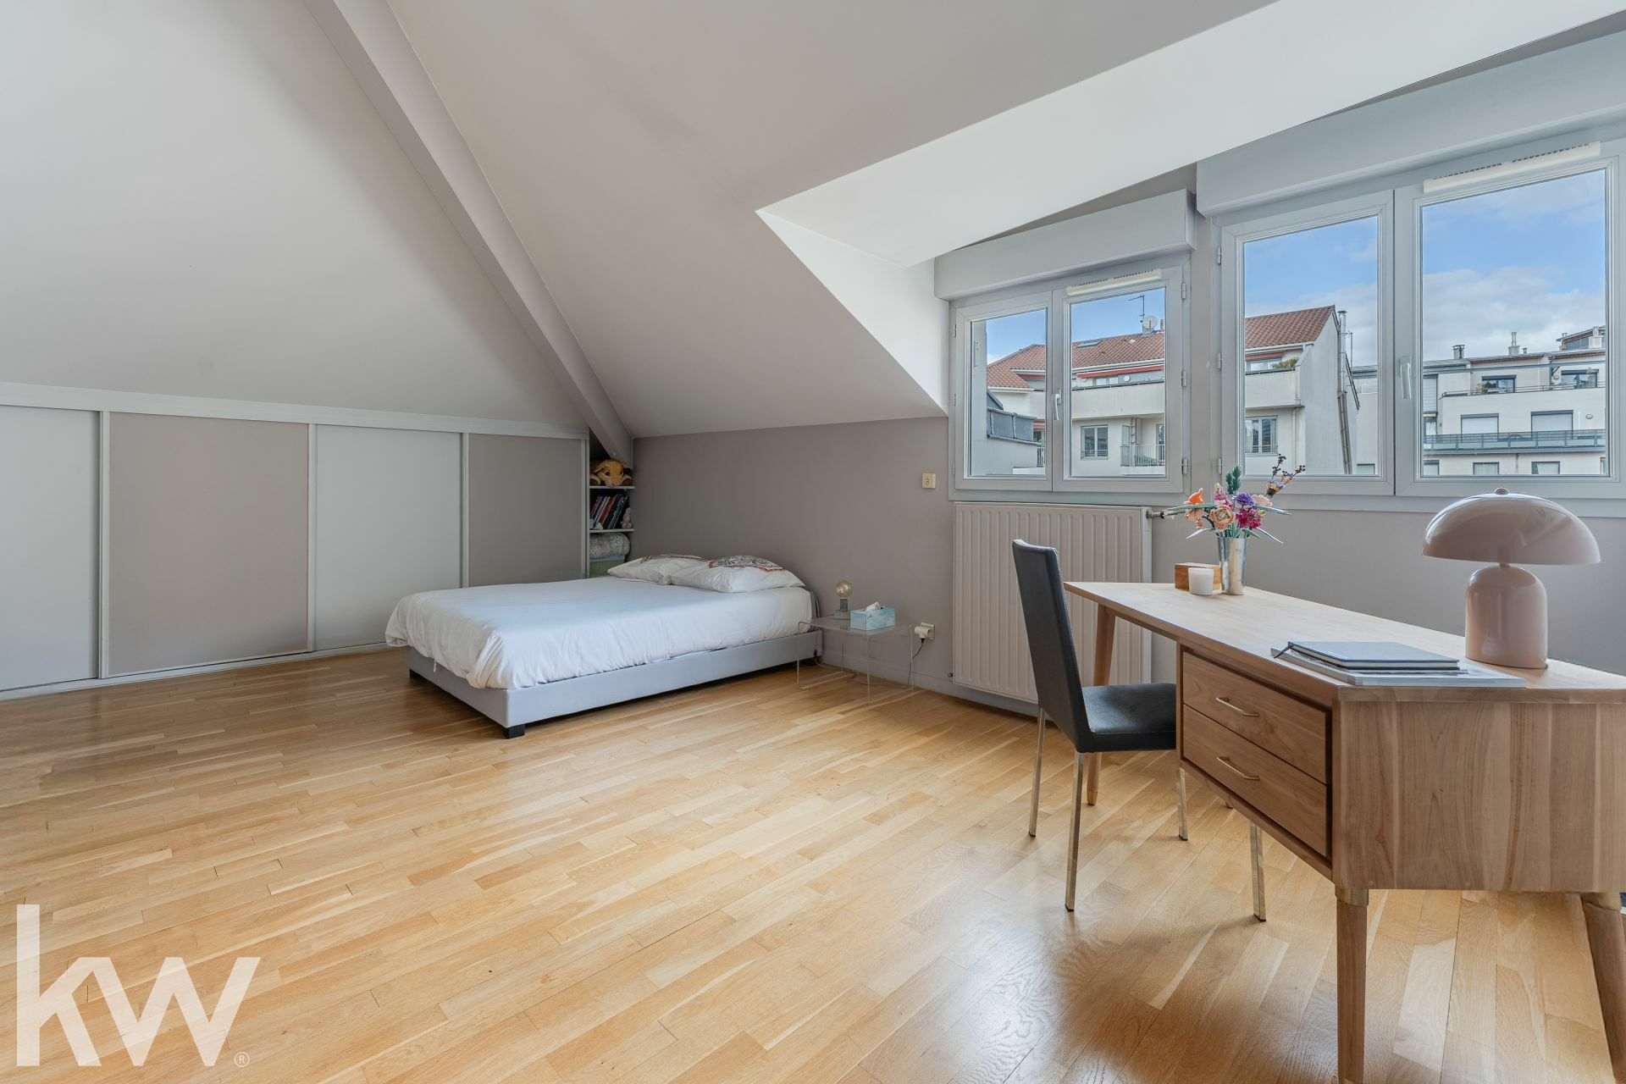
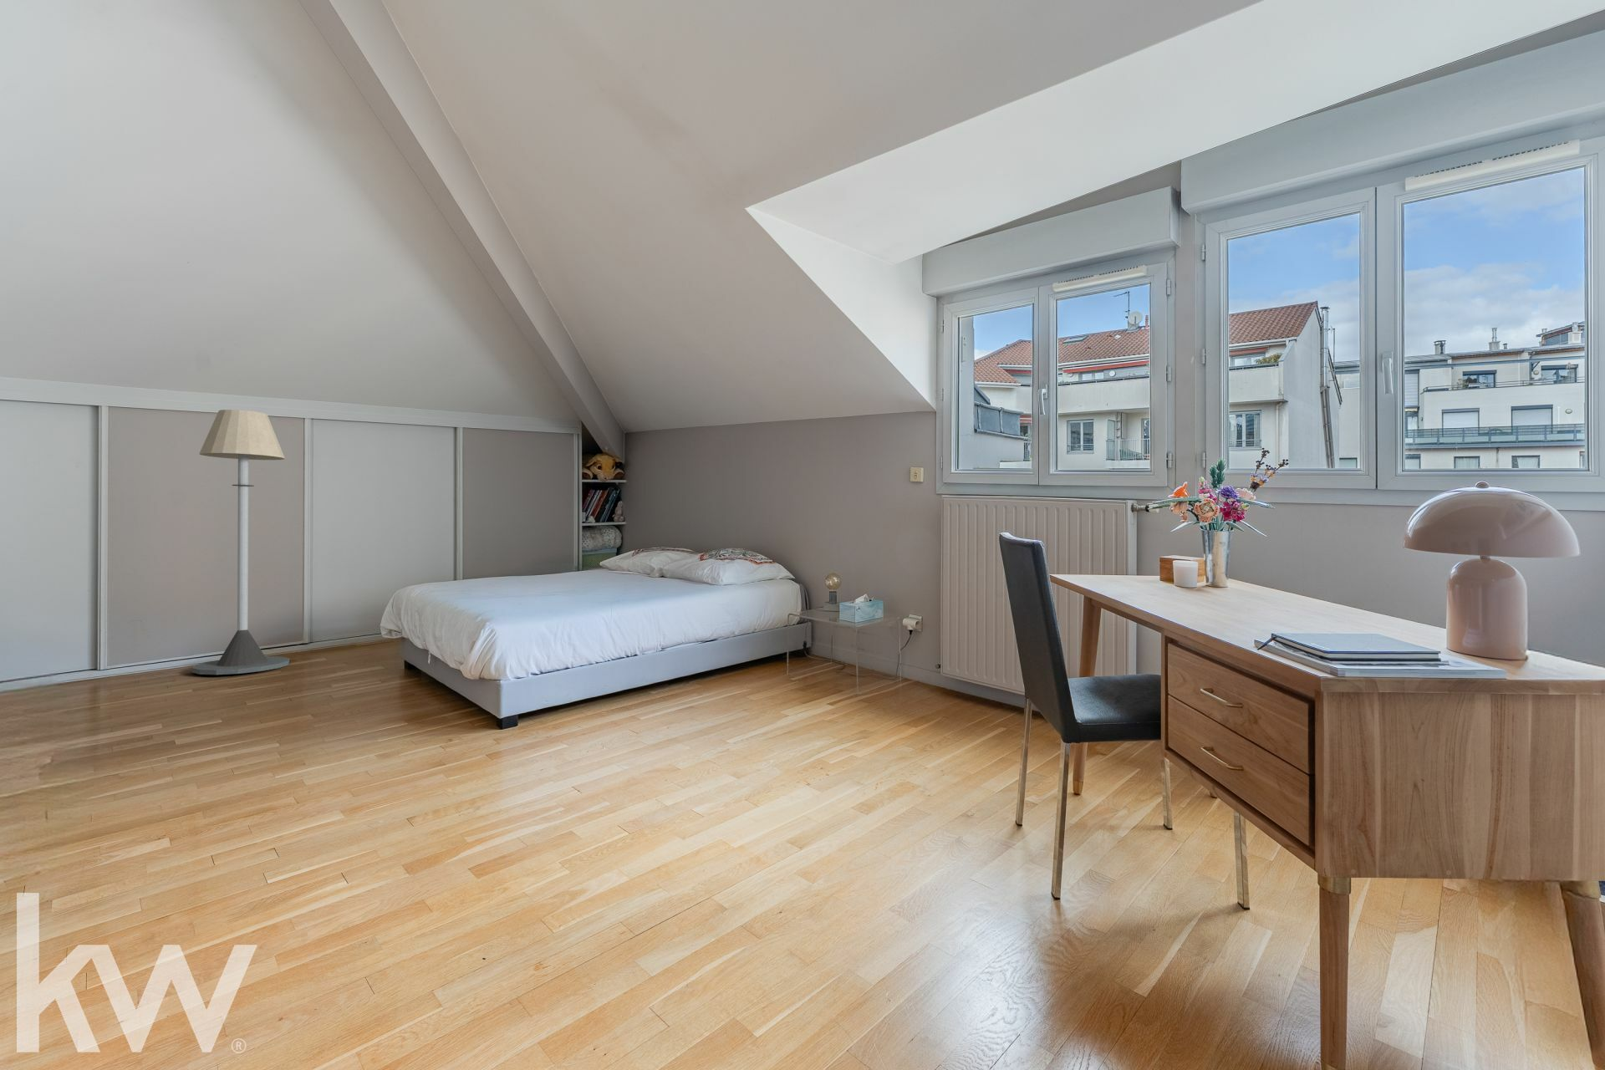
+ floor lamp [191,408,290,676]
